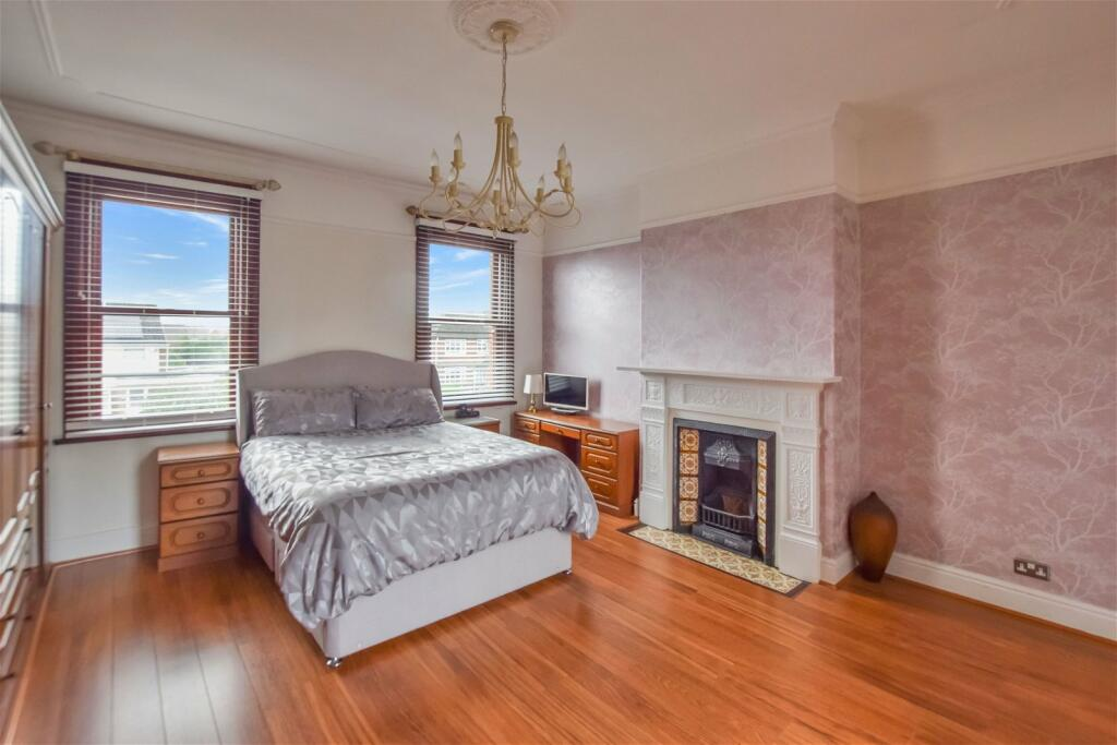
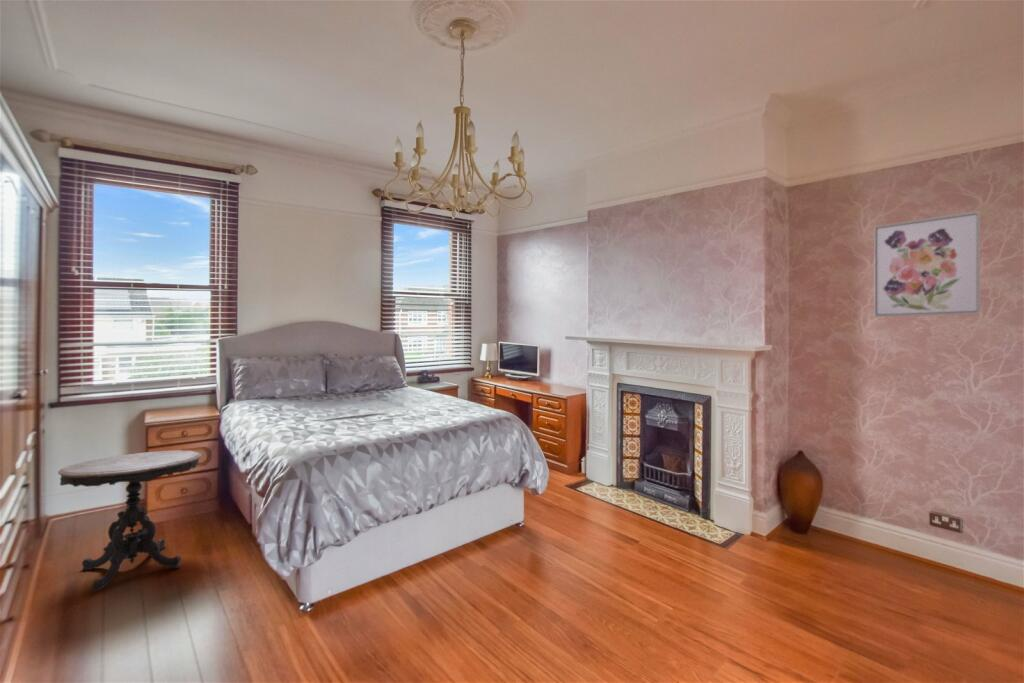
+ side table [57,450,202,592]
+ wall art [873,210,981,318]
